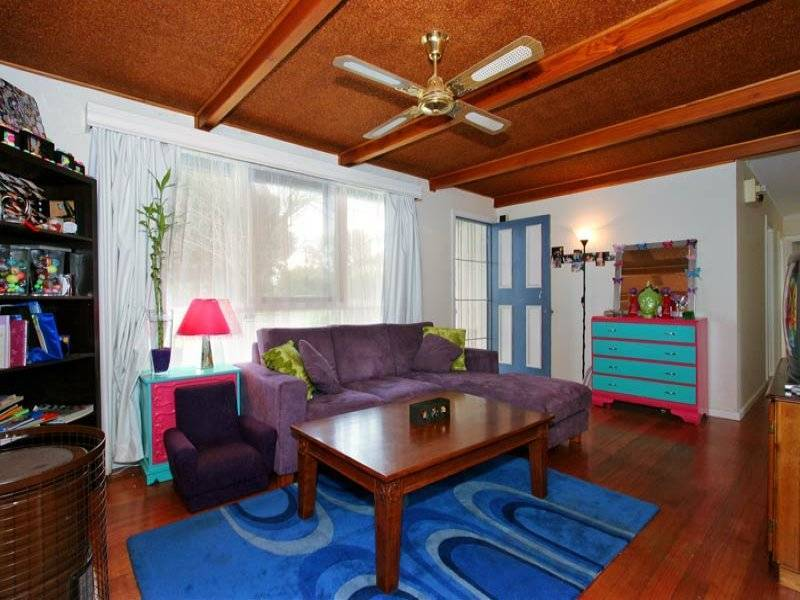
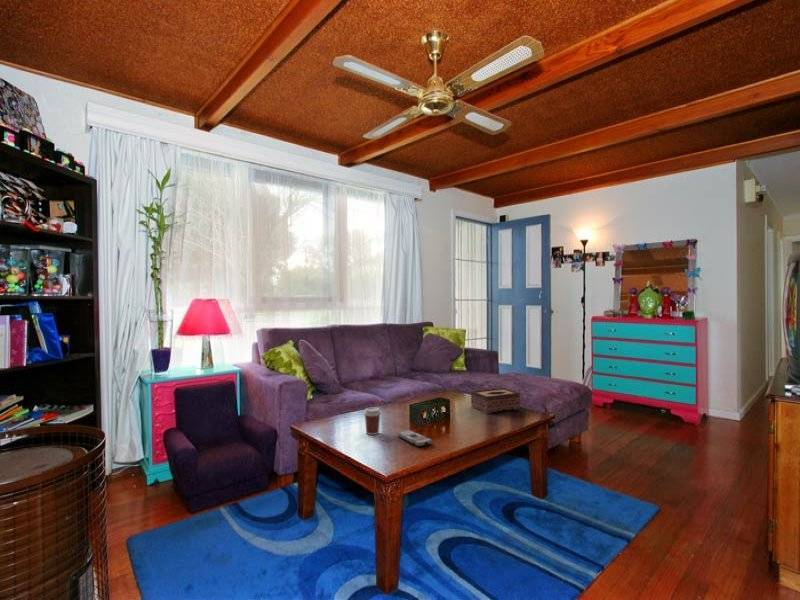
+ remote control [397,429,433,448]
+ coffee cup [363,406,382,436]
+ tissue box [470,387,521,415]
